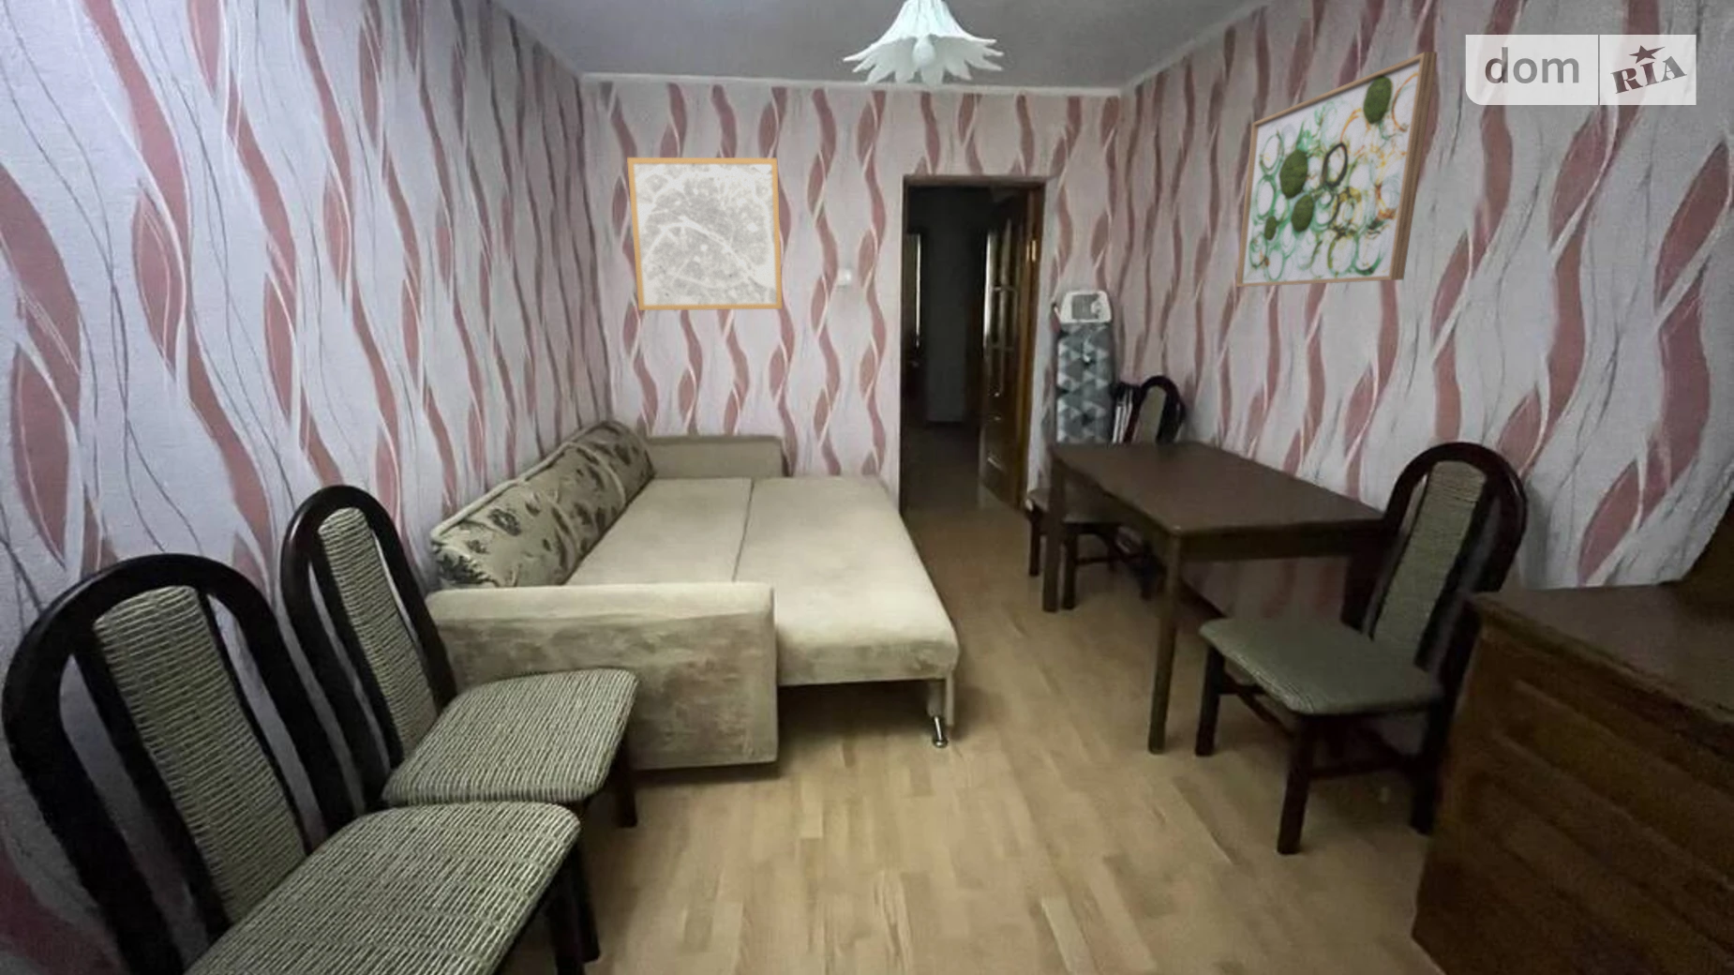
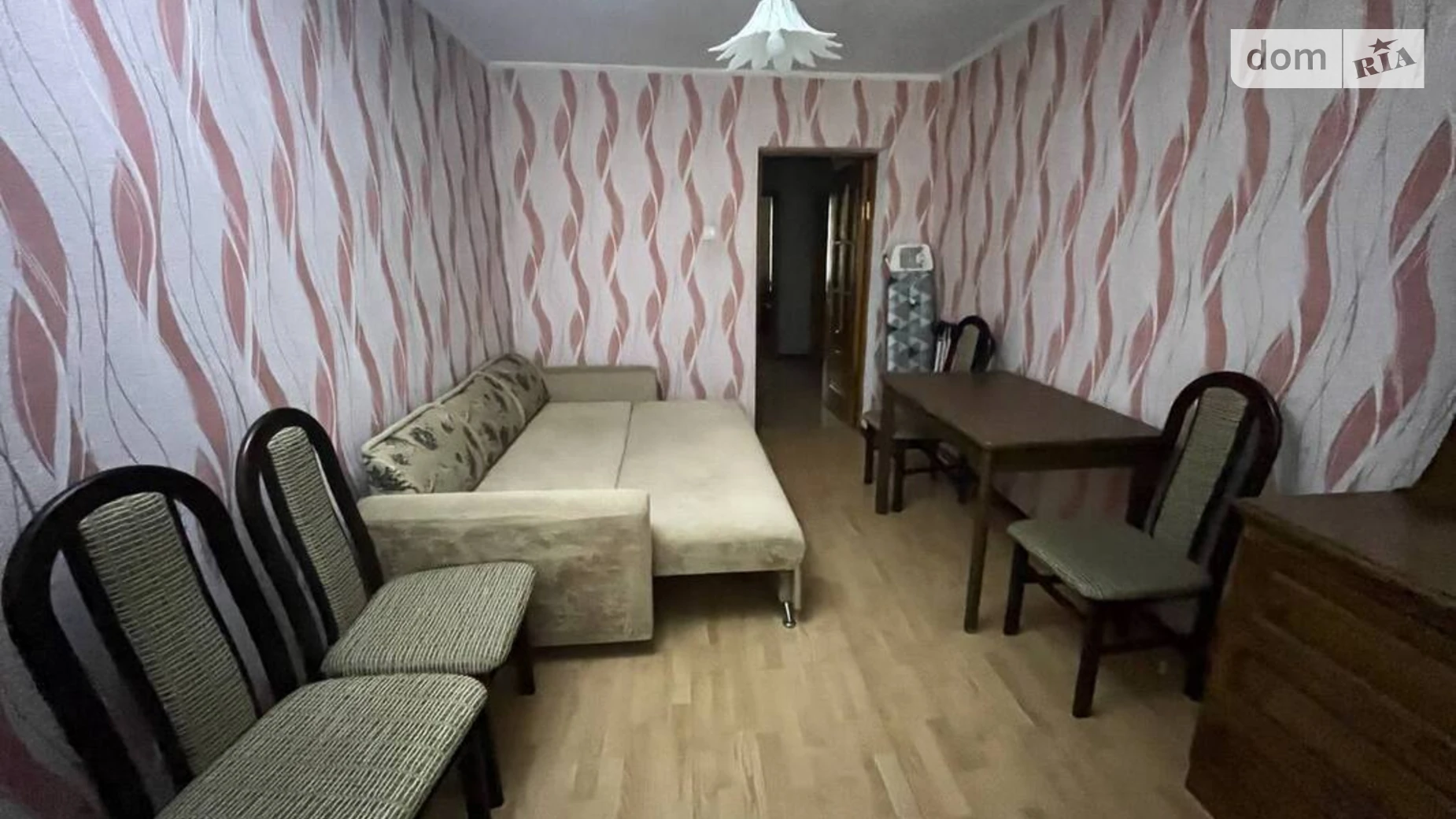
- wall art [626,157,784,311]
- wall art [1235,51,1439,288]
